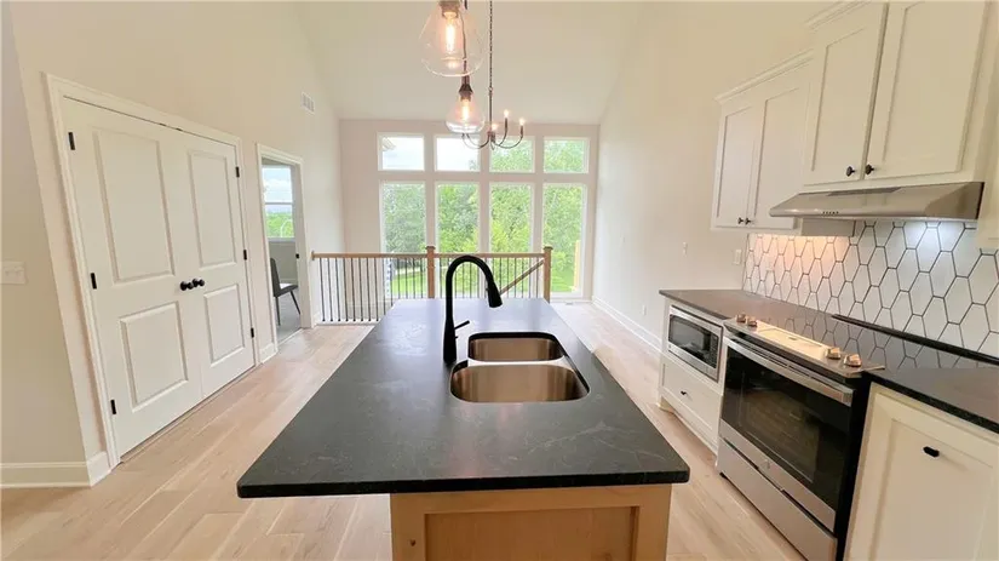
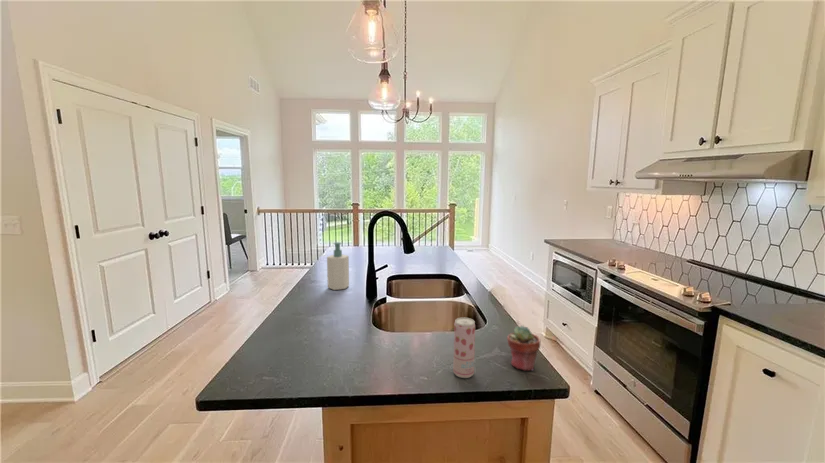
+ potted succulent [506,325,541,372]
+ beverage can [452,316,476,379]
+ soap bottle [326,241,350,291]
